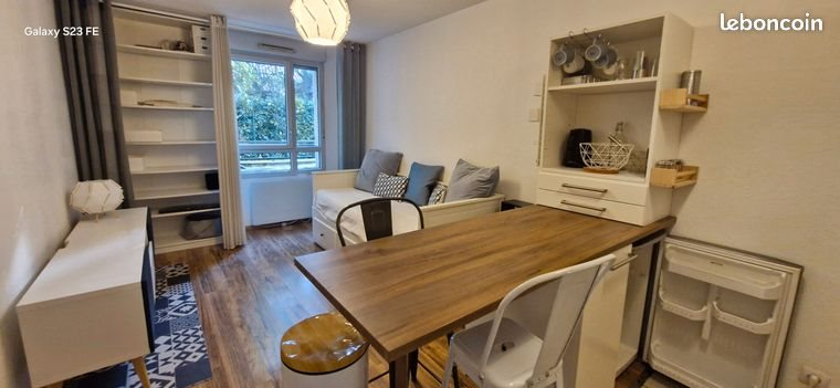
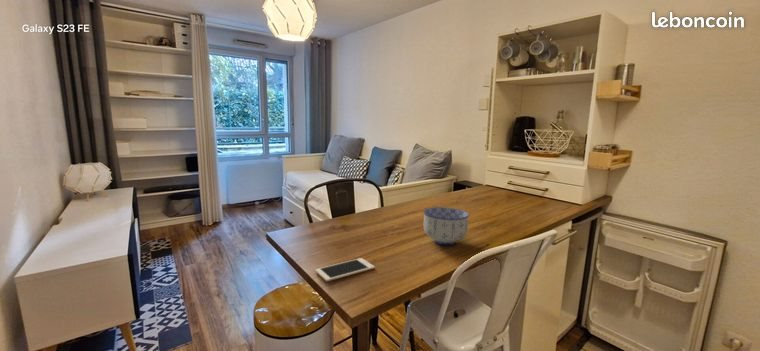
+ cell phone [314,257,376,282]
+ bowl [423,206,470,246]
